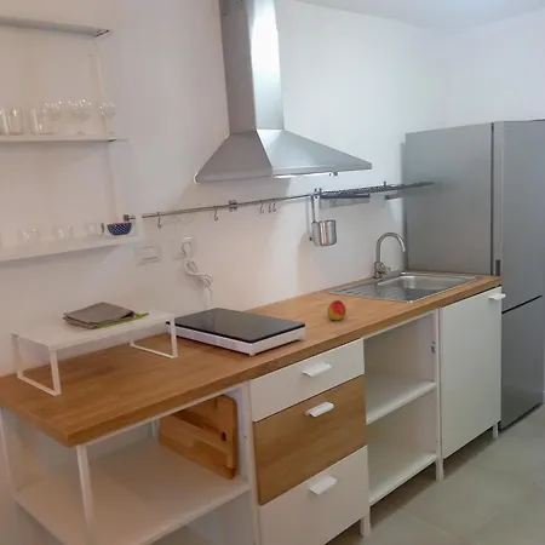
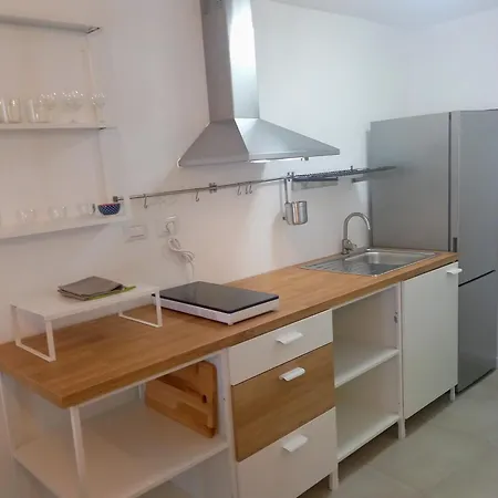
- peach [326,299,348,322]
